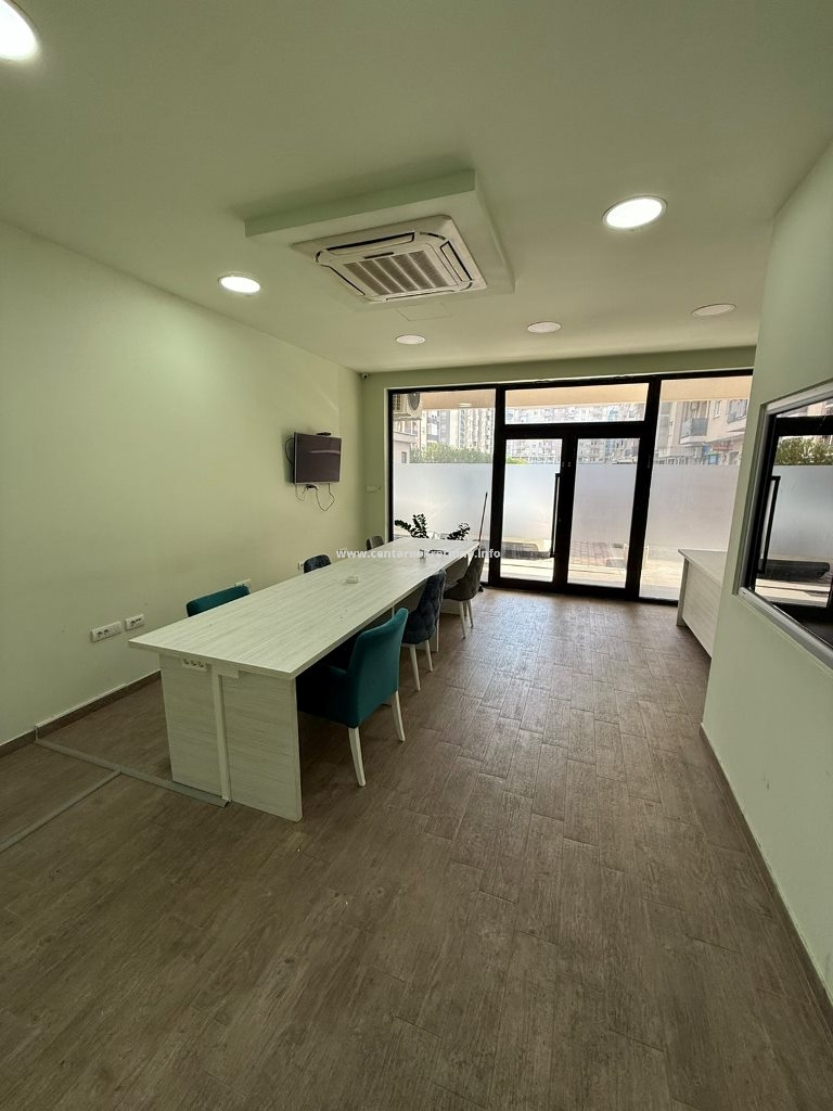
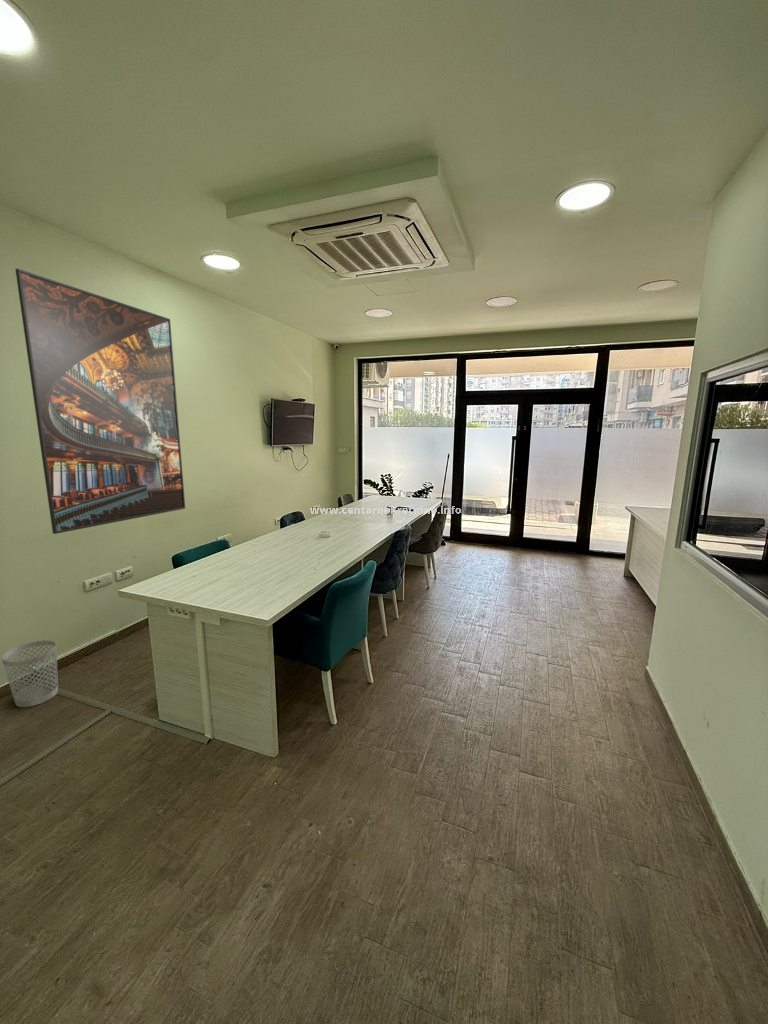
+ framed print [14,268,186,535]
+ wastebasket [0,639,59,708]
